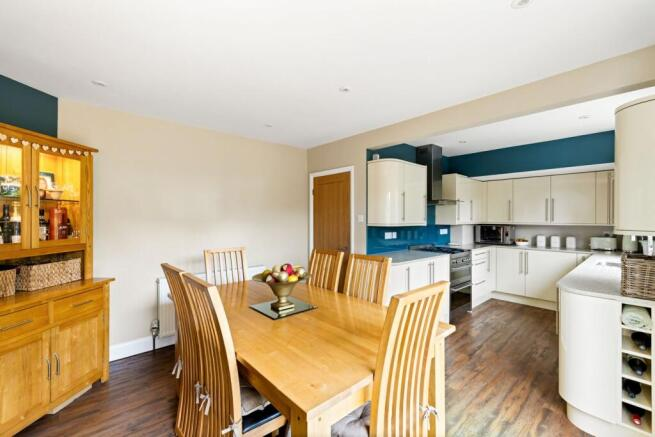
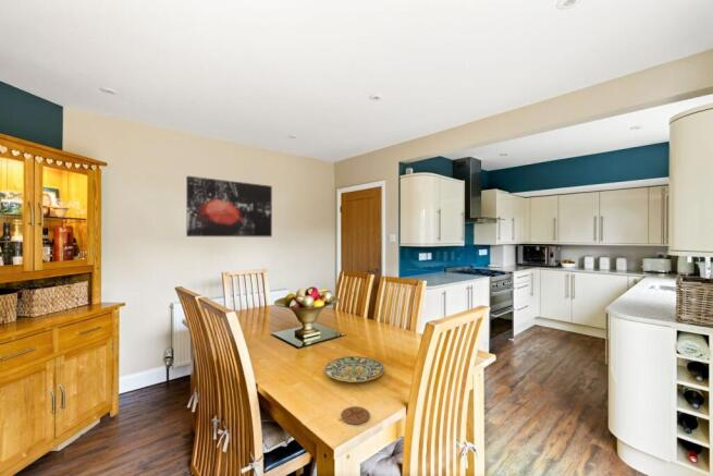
+ wall art [185,175,273,237]
+ plate [323,355,385,383]
+ coaster [340,405,371,426]
